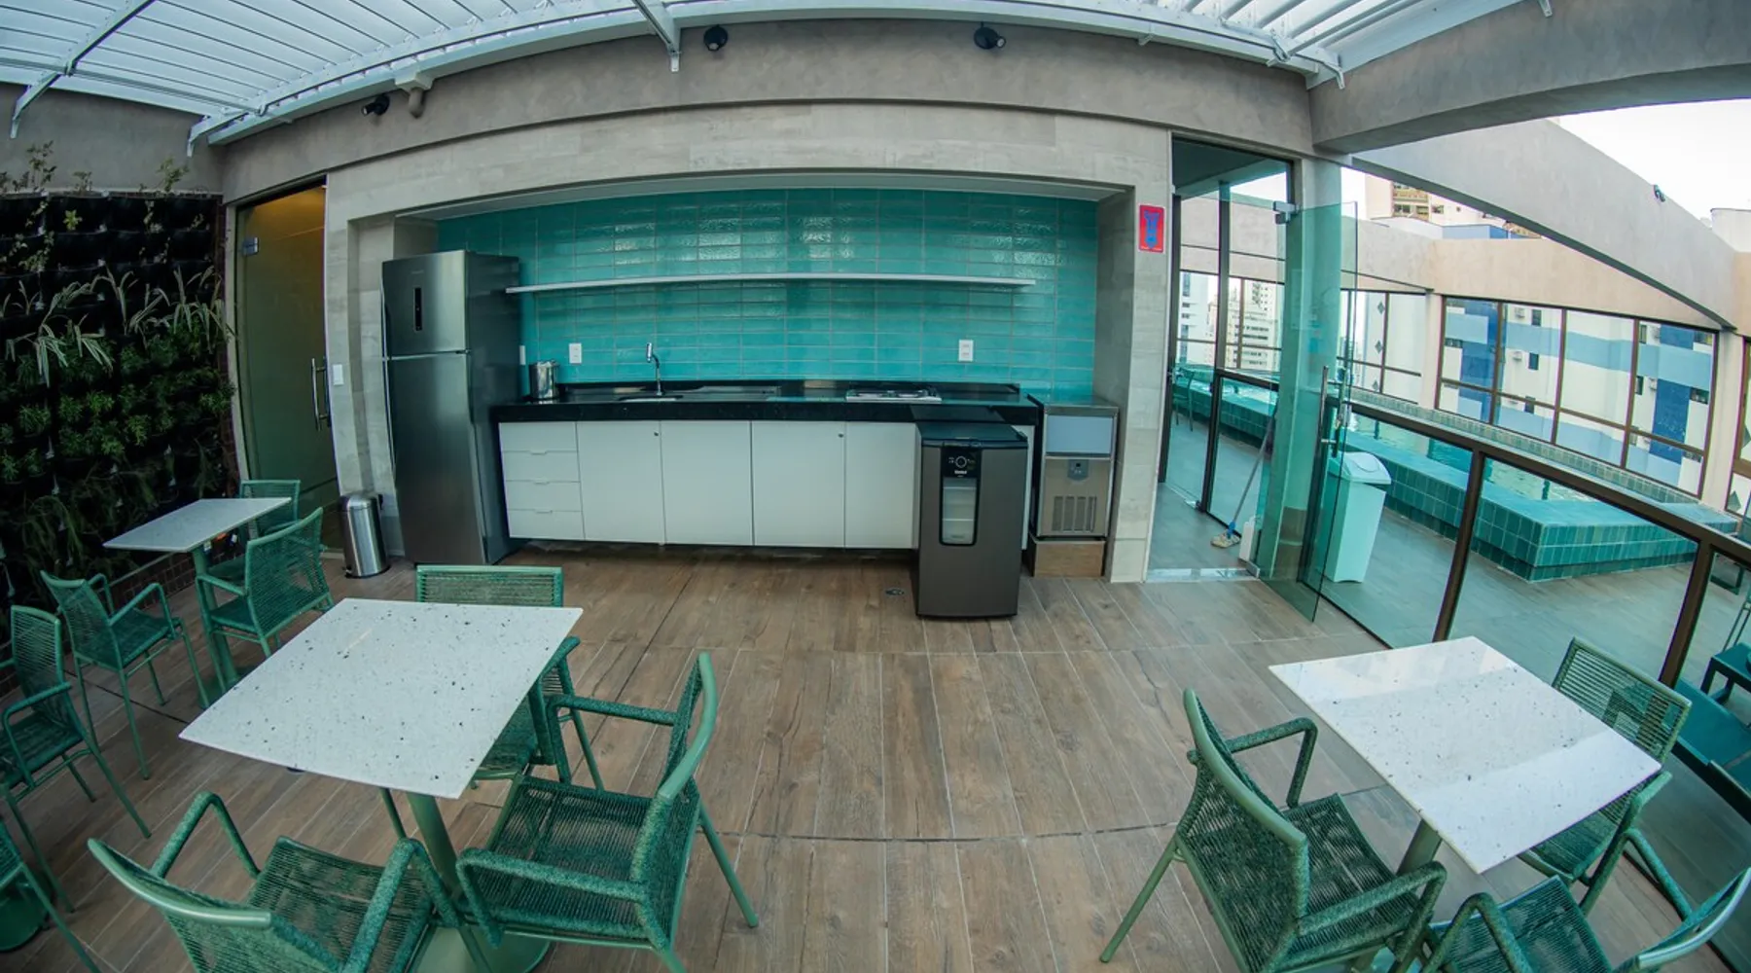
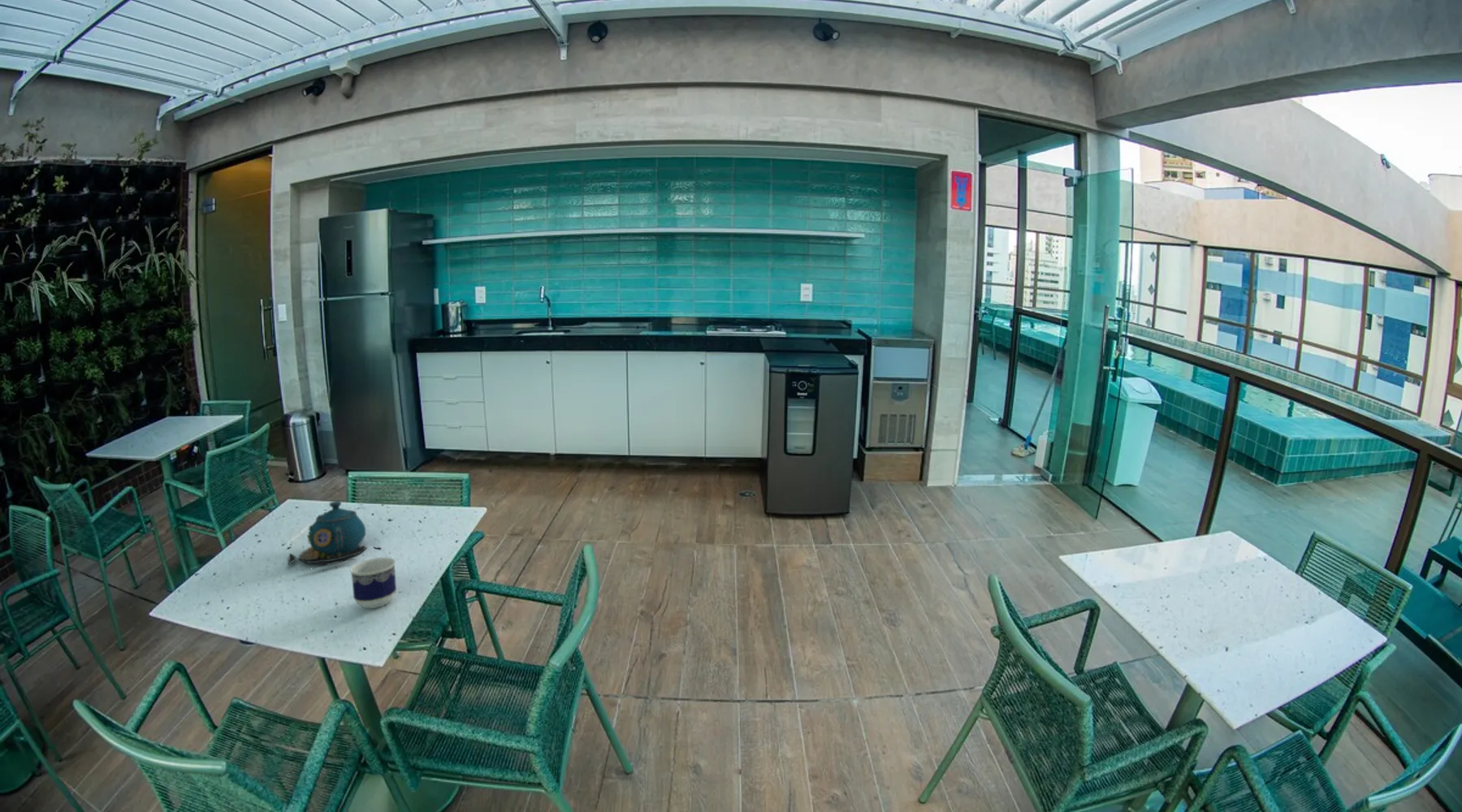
+ cup [349,557,397,609]
+ teapot [288,500,382,568]
